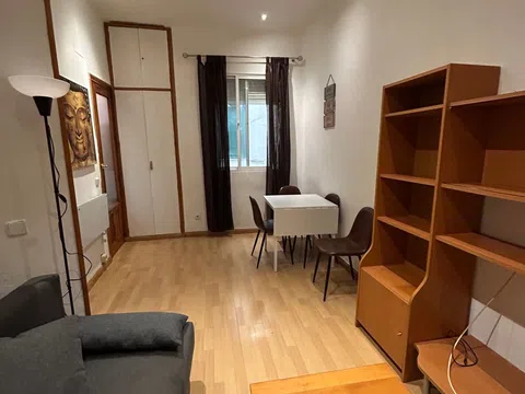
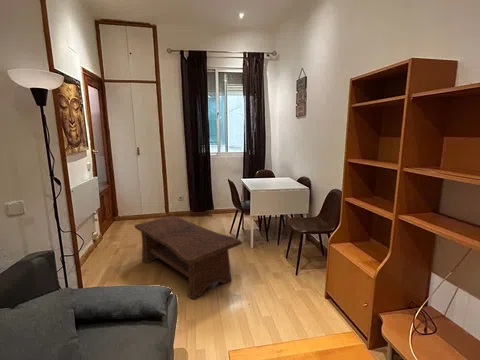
+ coffee table [133,215,243,300]
